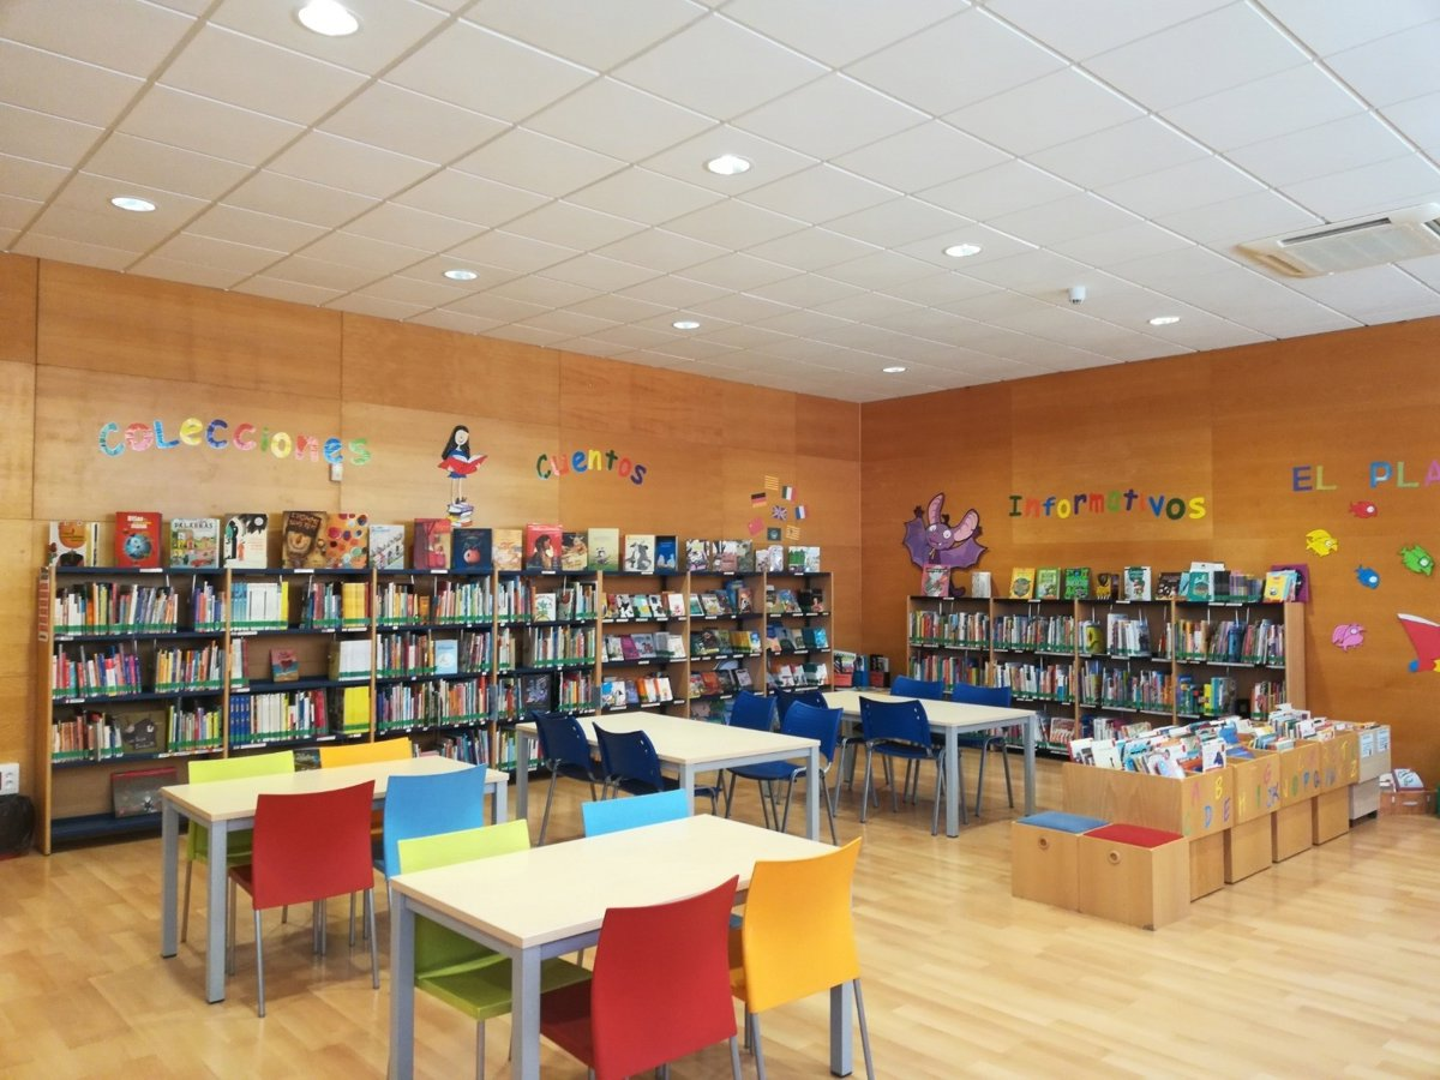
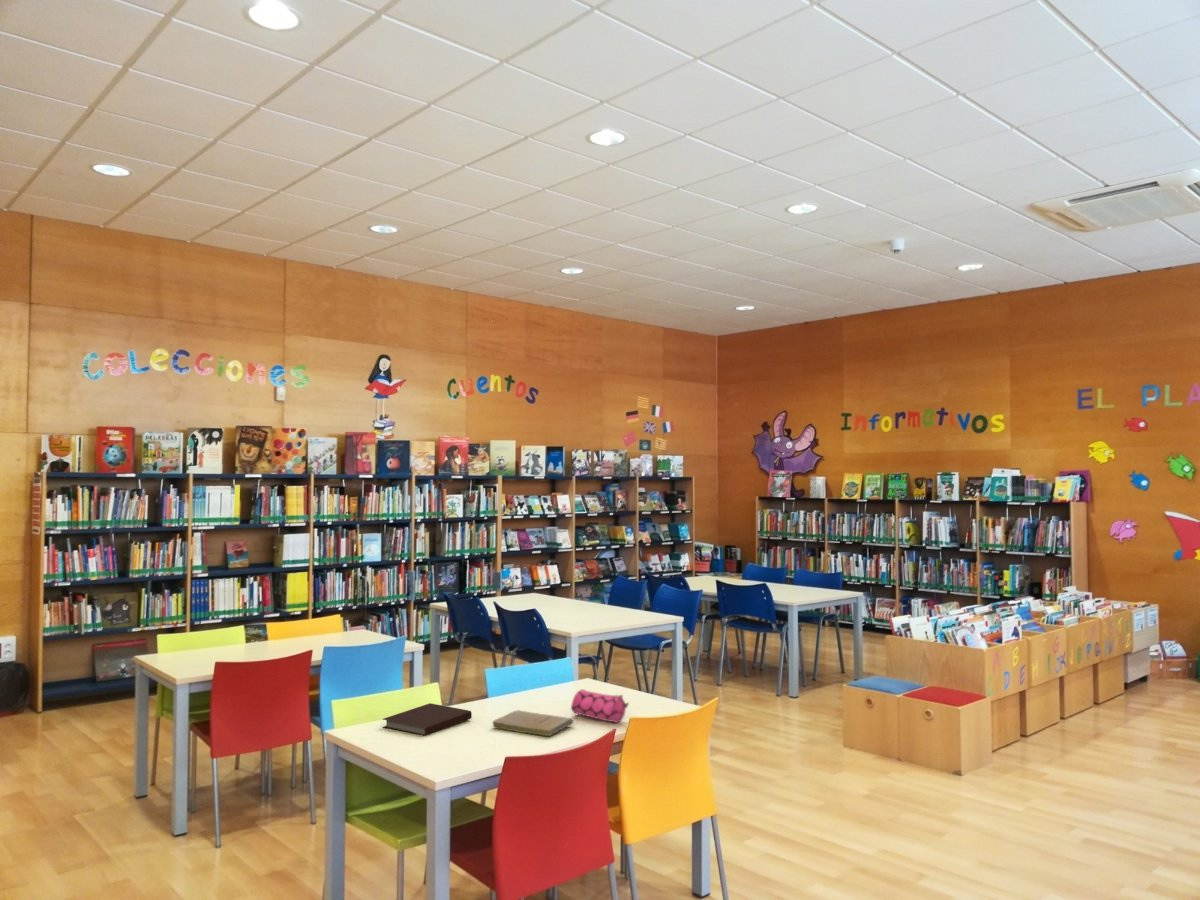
+ book [490,709,574,737]
+ notebook [381,702,473,737]
+ pencil case [570,688,630,724]
